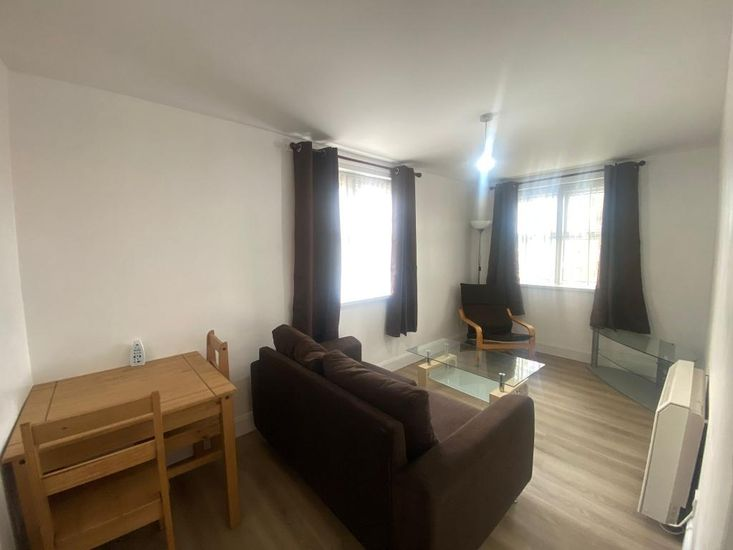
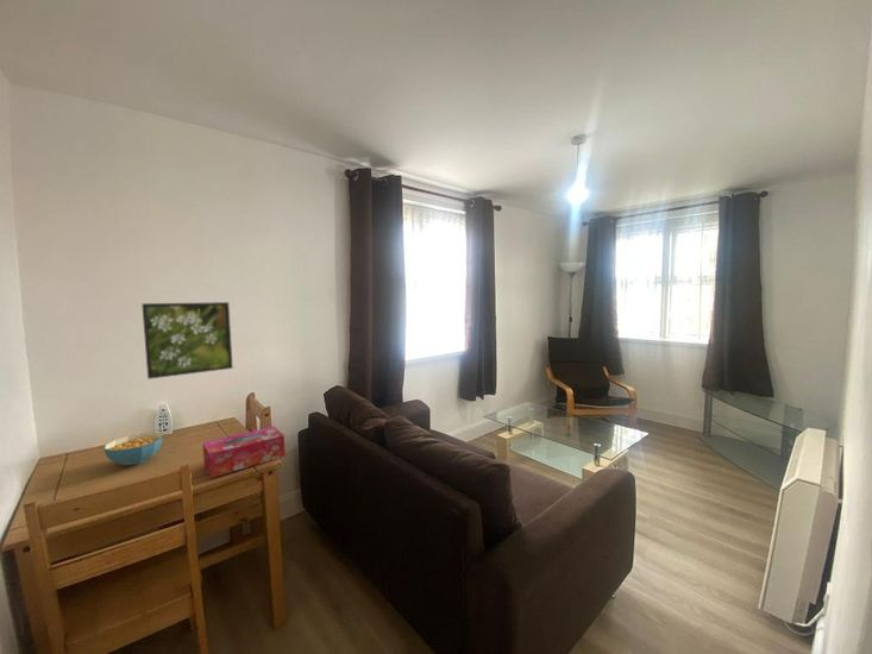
+ cereal bowl [103,432,163,466]
+ tissue box [201,426,287,479]
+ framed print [140,301,234,381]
